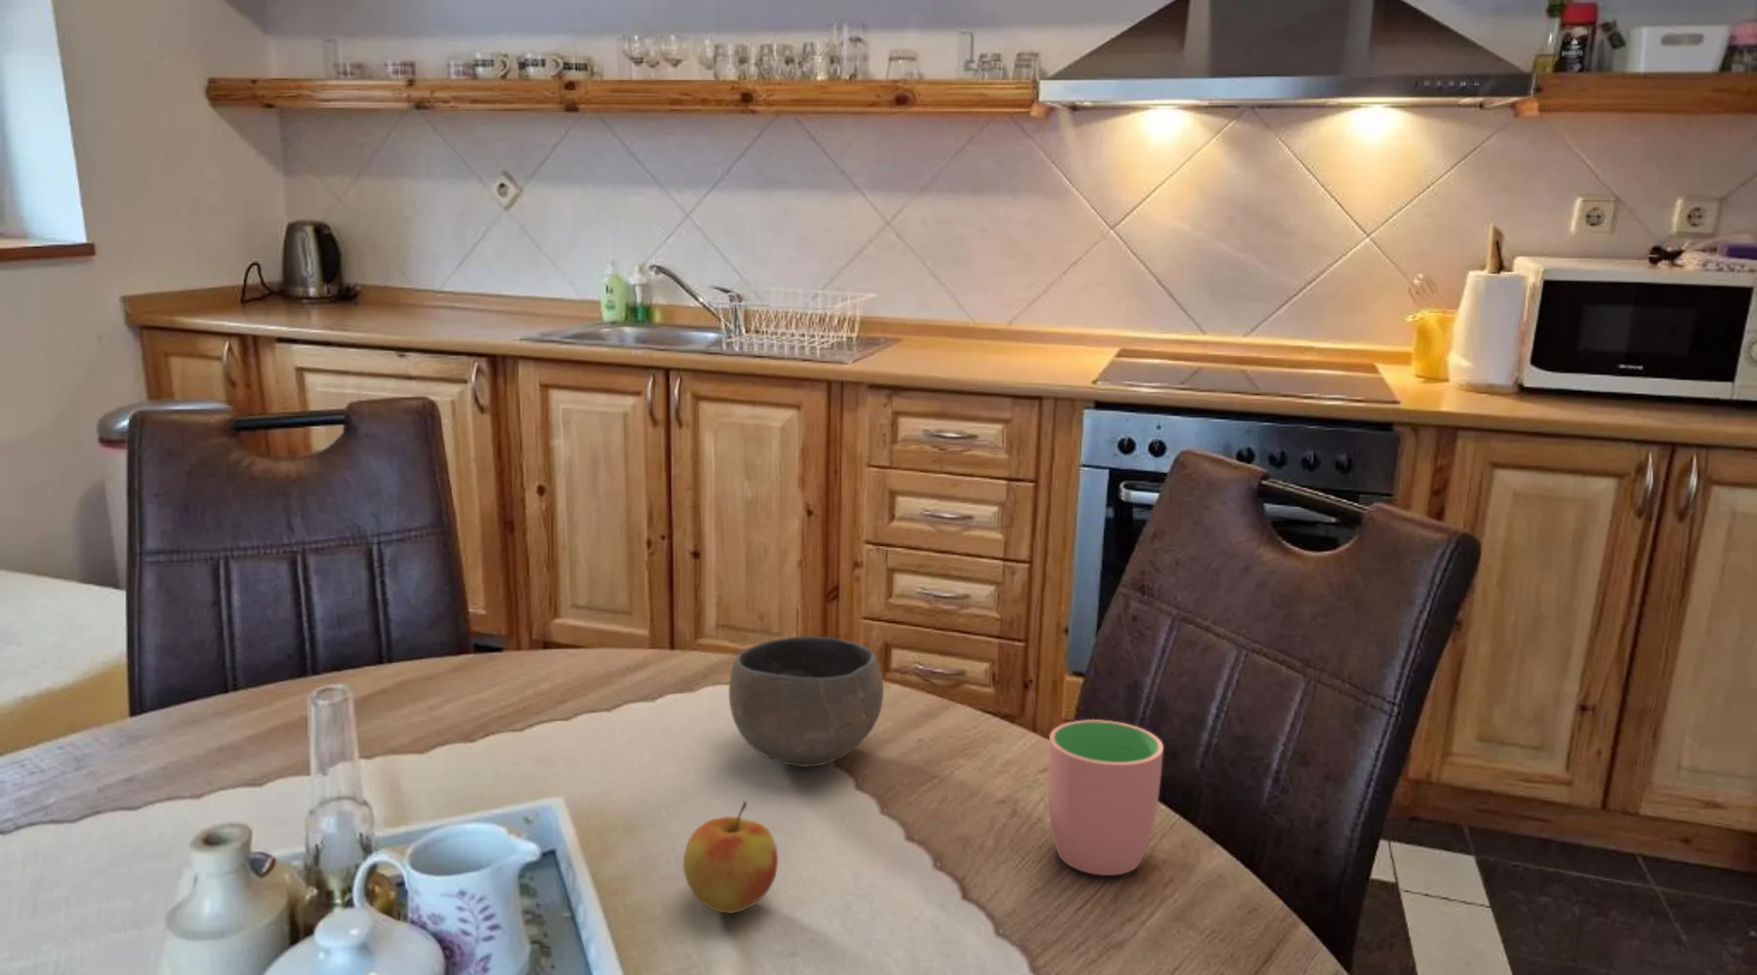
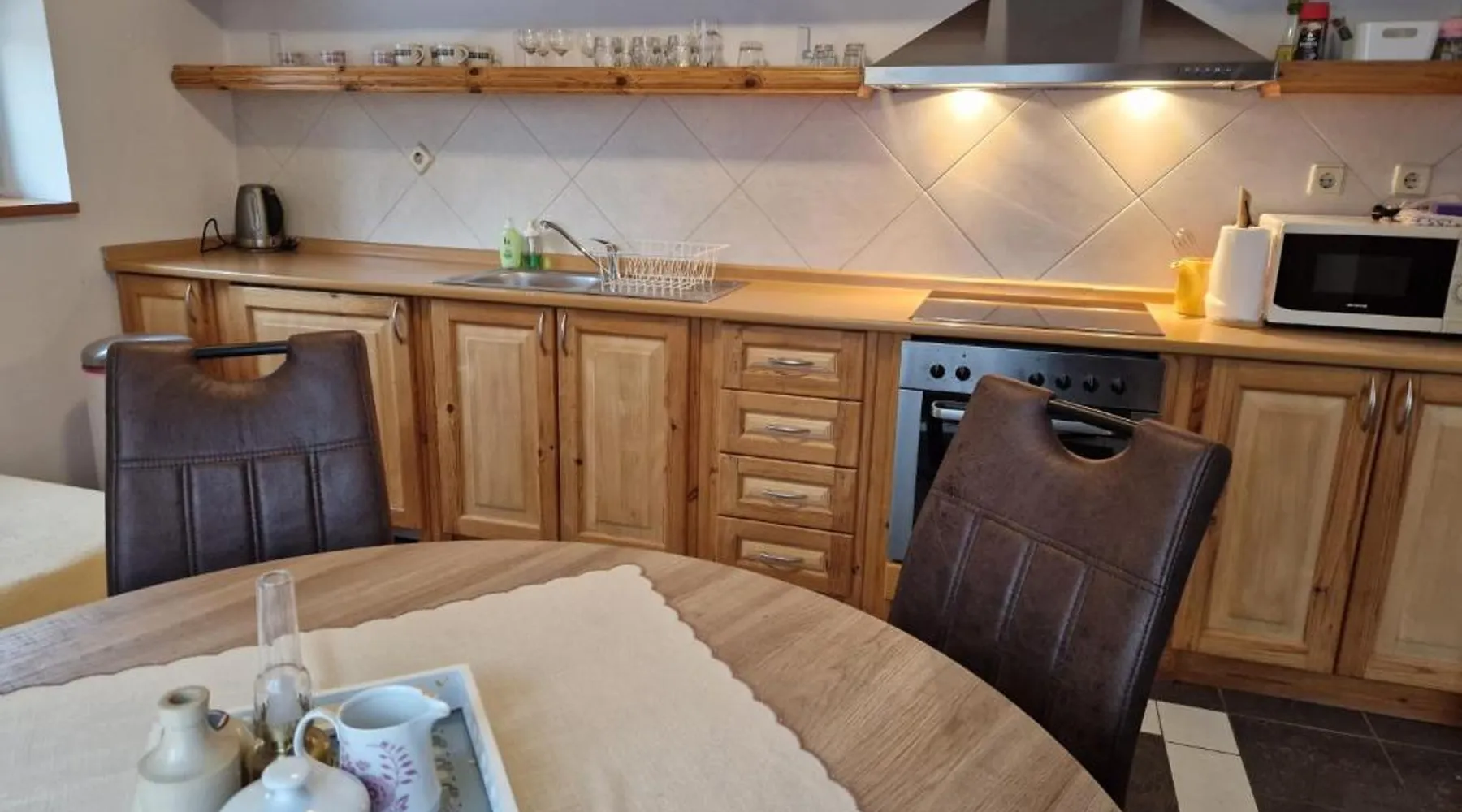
- apple [683,800,779,915]
- cup [1048,718,1165,877]
- bowl [728,635,885,768]
